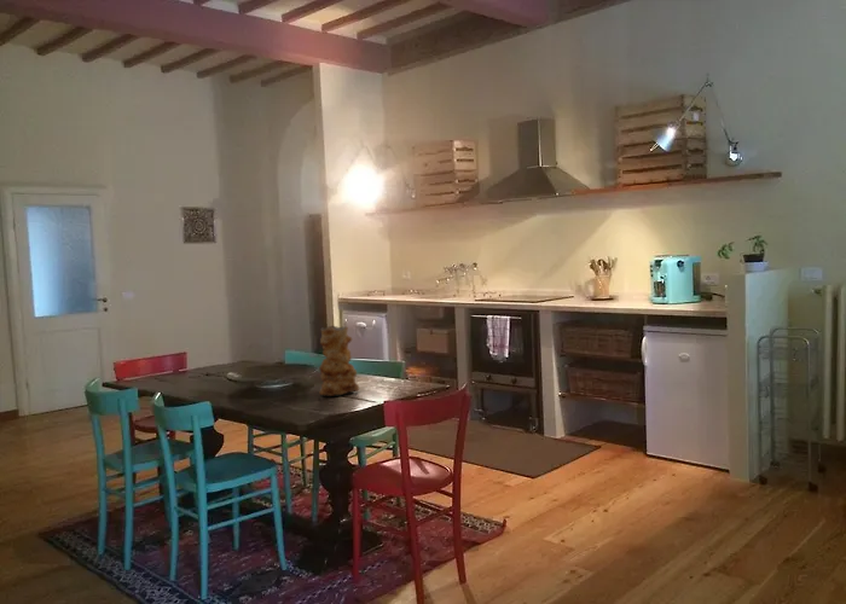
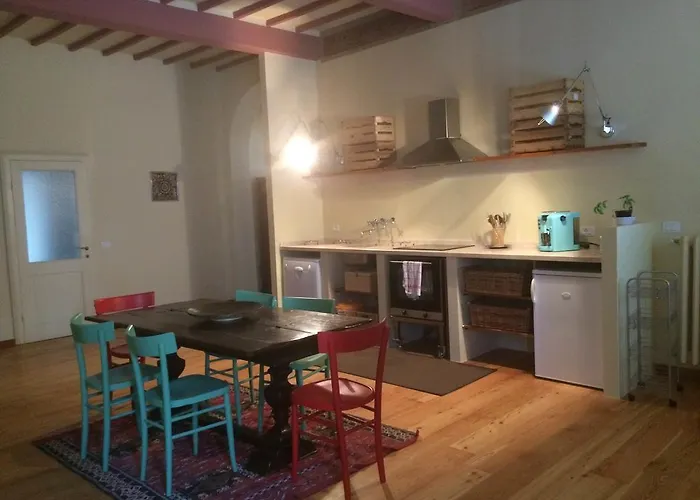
- vase [318,325,360,397]
